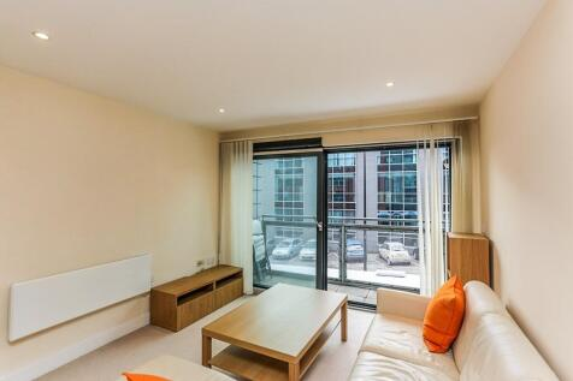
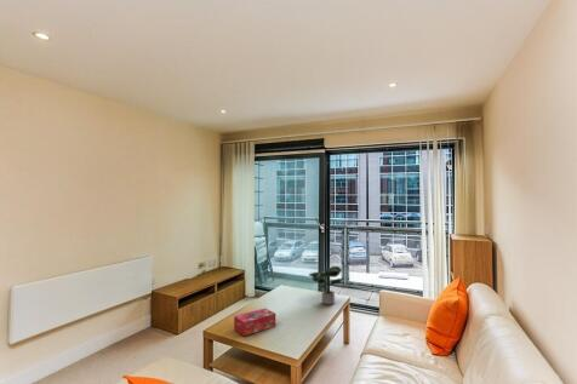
+ potted plant [308,265,345,305]
+ tissue box [233,306,276,337]
